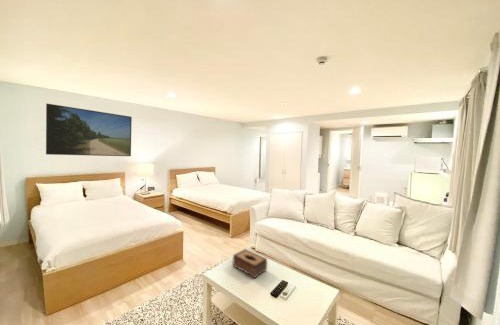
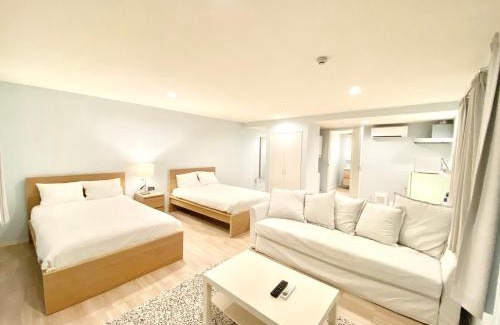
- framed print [45,103,133,157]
- tissue box [232,248,268,279]
